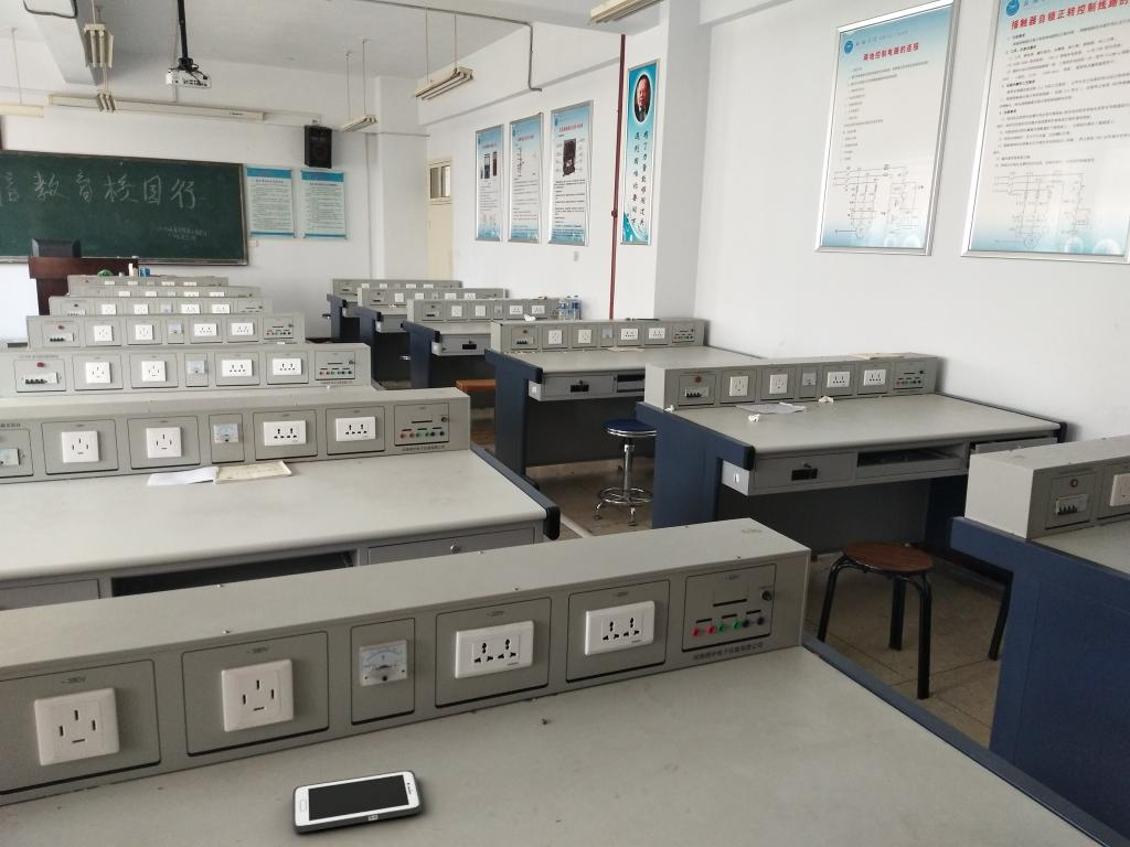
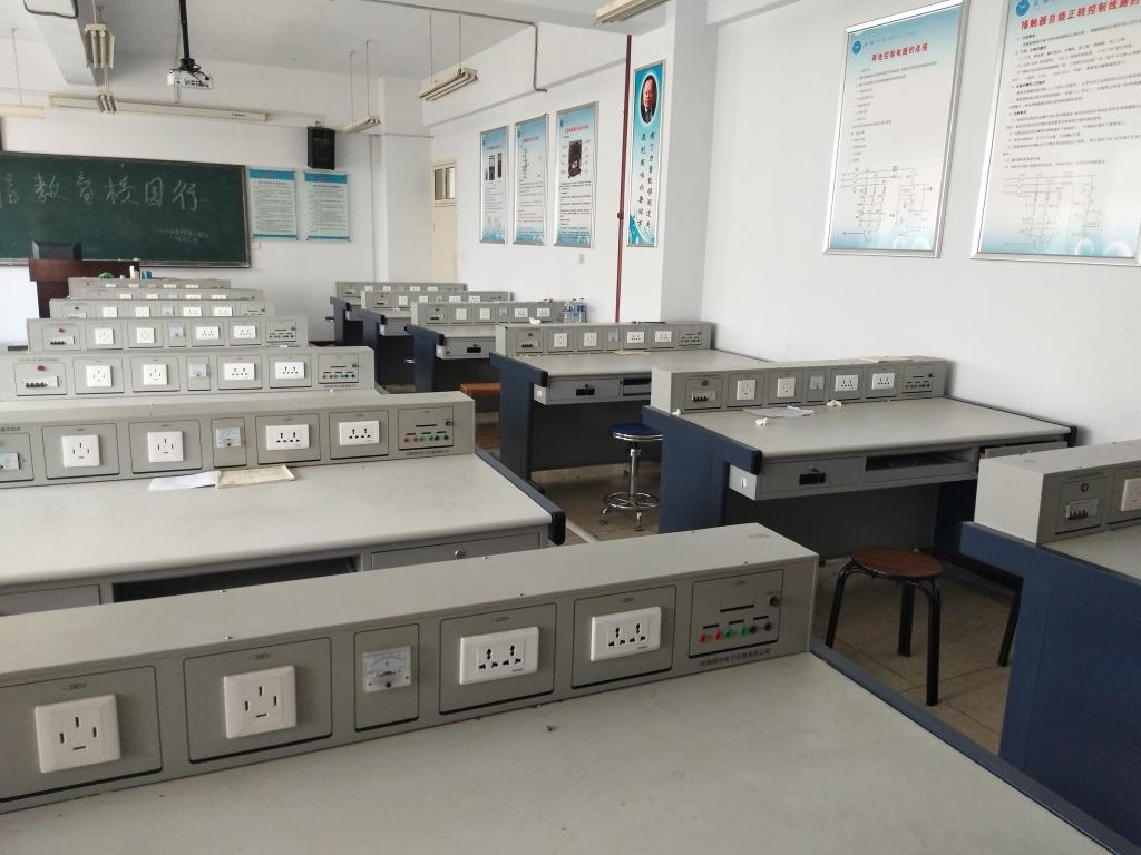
- cell phone [291,769,423,834]
